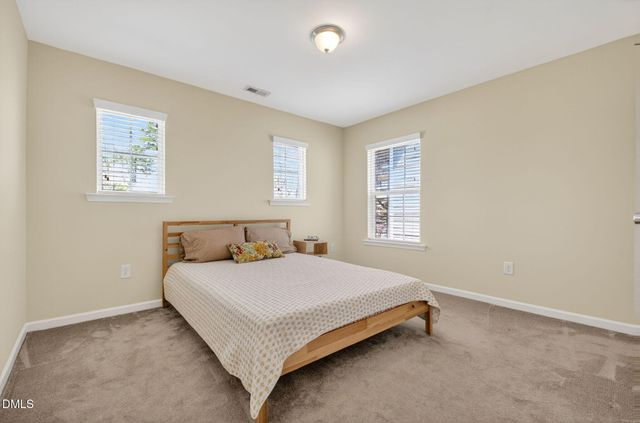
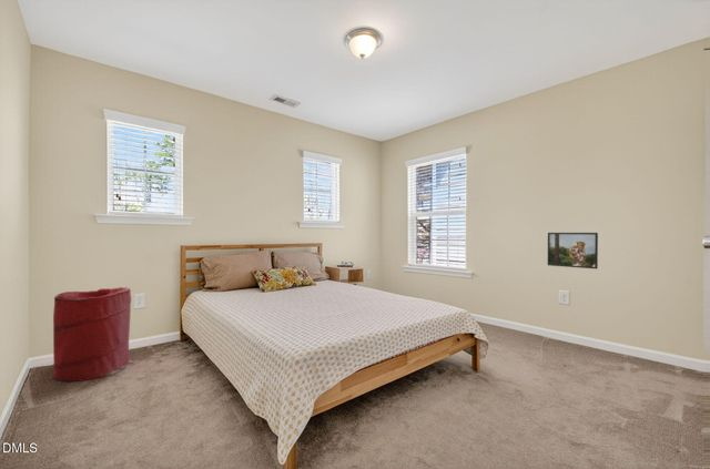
+ laundry hamper [52,286,132,383]
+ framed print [547,232,599,271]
